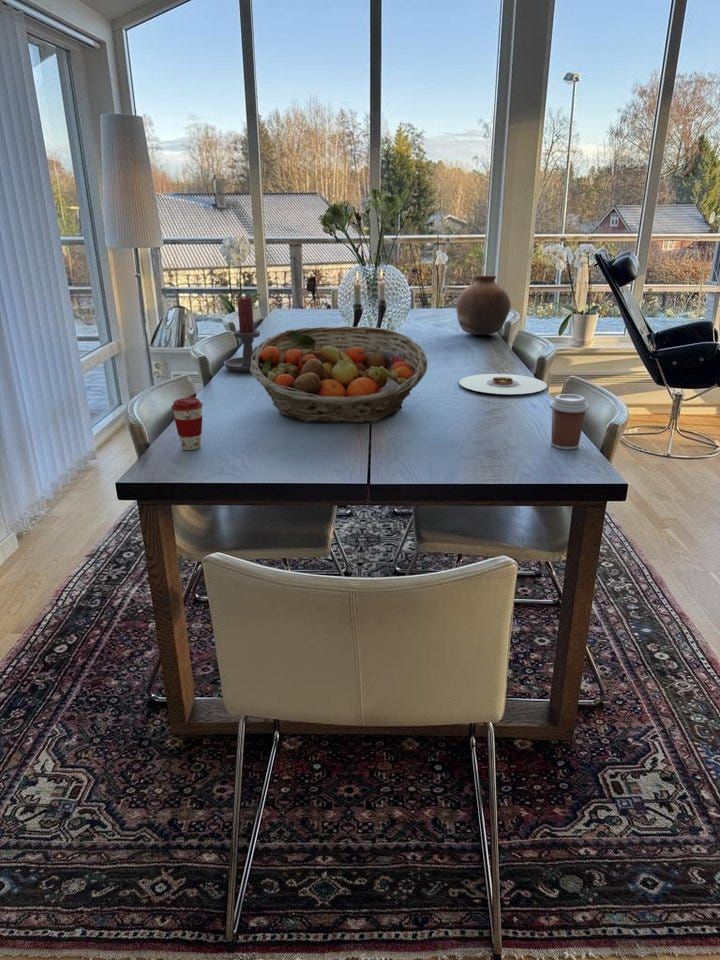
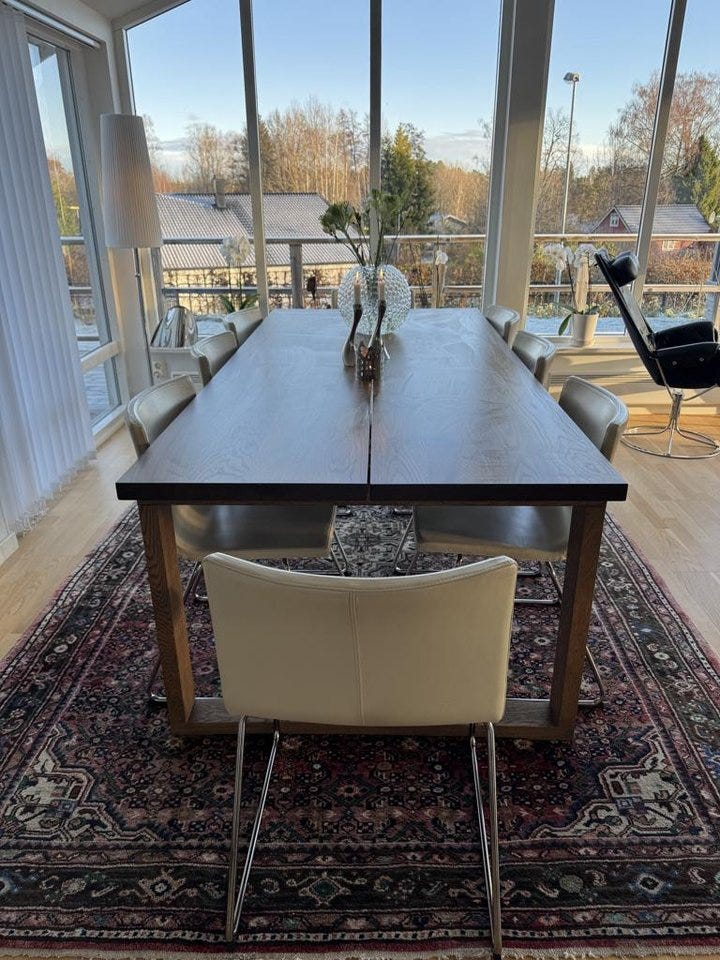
- pottery [455,275,512,336]
- coffee cup [171,397,204,451]
- fruit basket [250,325,428,424]
- plate [458,373,548,395]
- coffee cup [548,393,590,451]
- candle holder [223,296,262,373]
